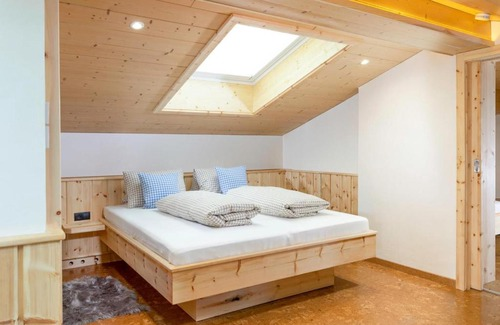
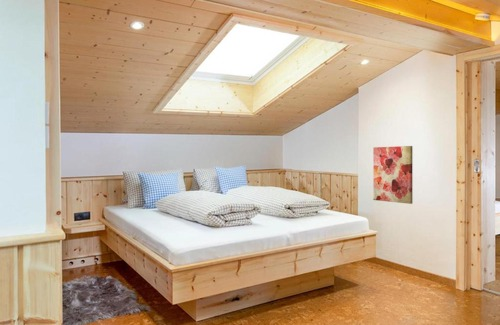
+ wall art [372,145,413,205]
